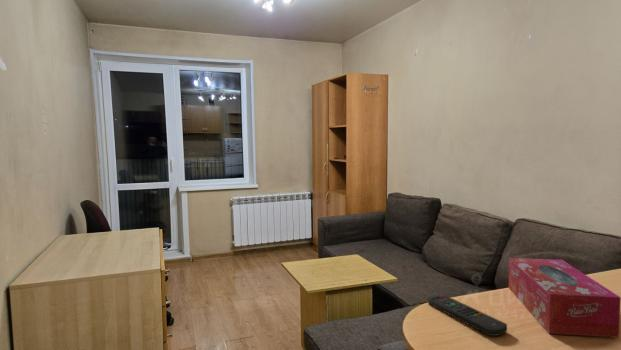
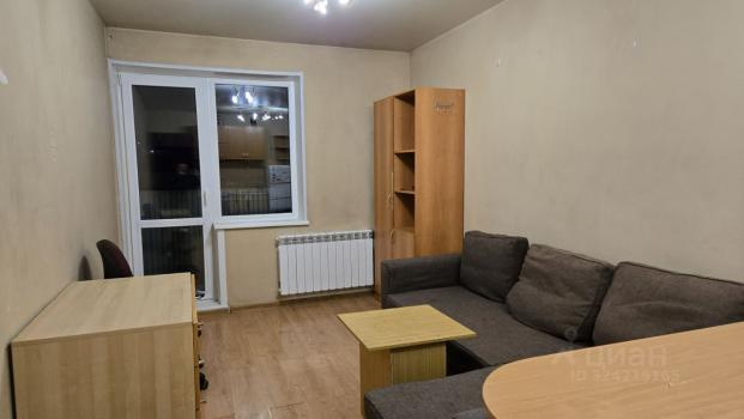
- tissue box [508,257,621,339]
- remote control [427,294,508,337]
